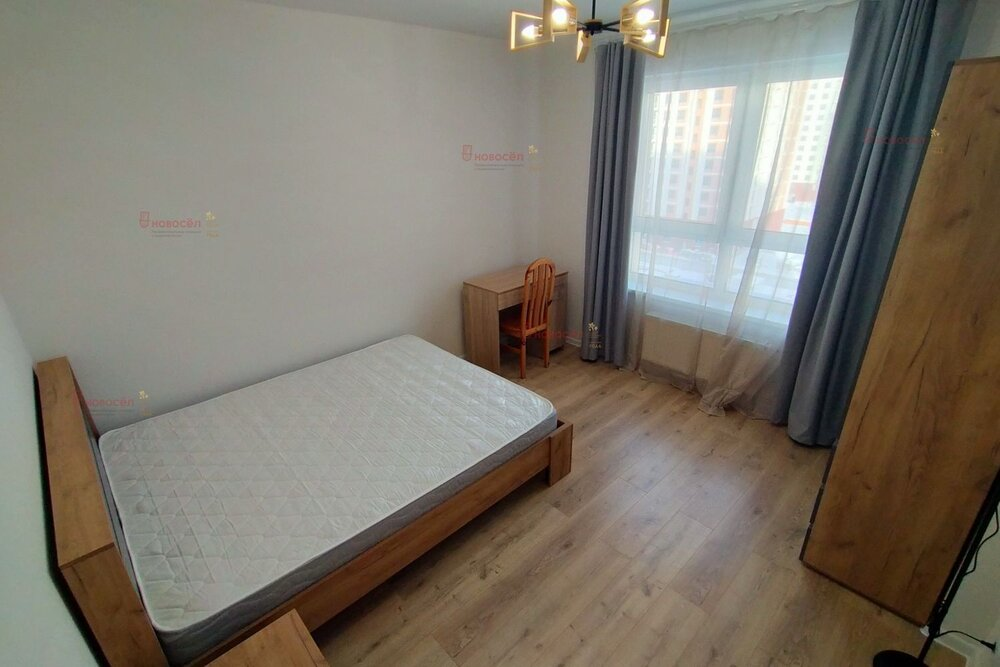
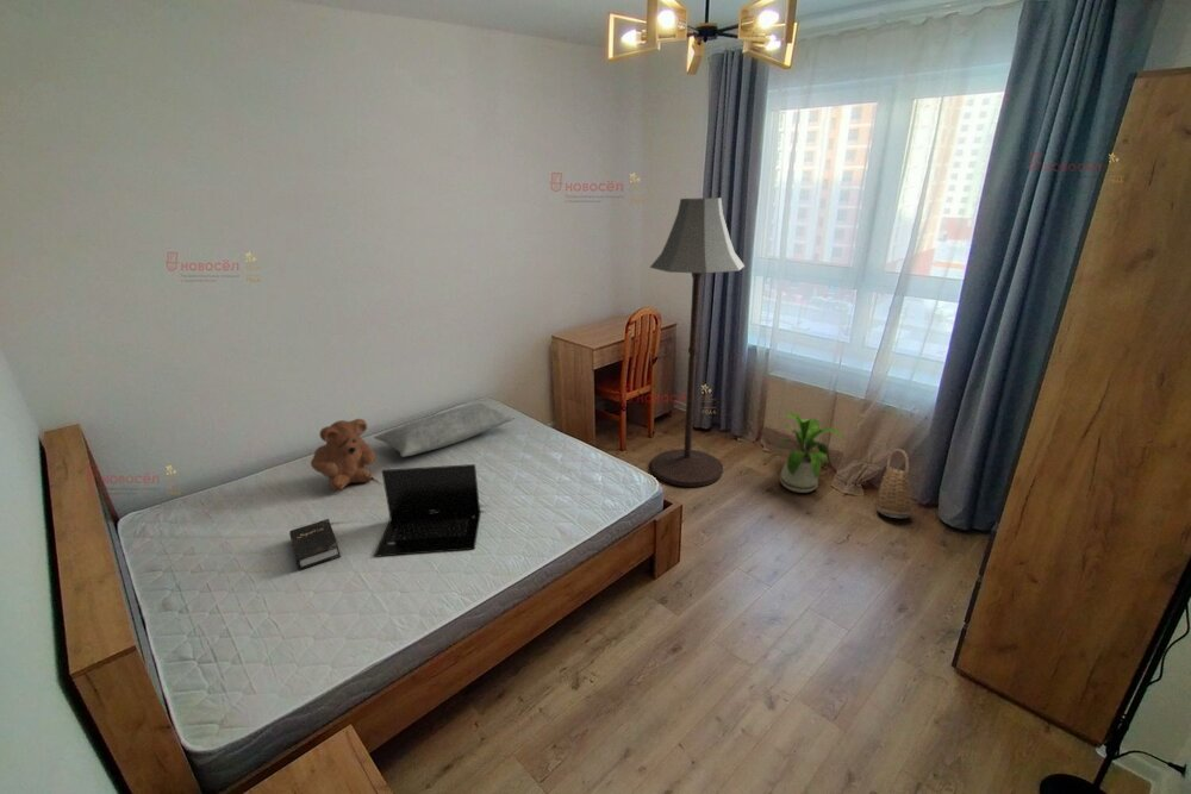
+ teddy bear [310,418,376,493]
+ hardback book [288,518,342,571]
+ basket [875,448,913,519]
+ laptop [374,463,481,558]
+ house plant [773,412,847,494]
+ floor lamp [649,196,746,488]
+ pillow [374,402,516,458]
